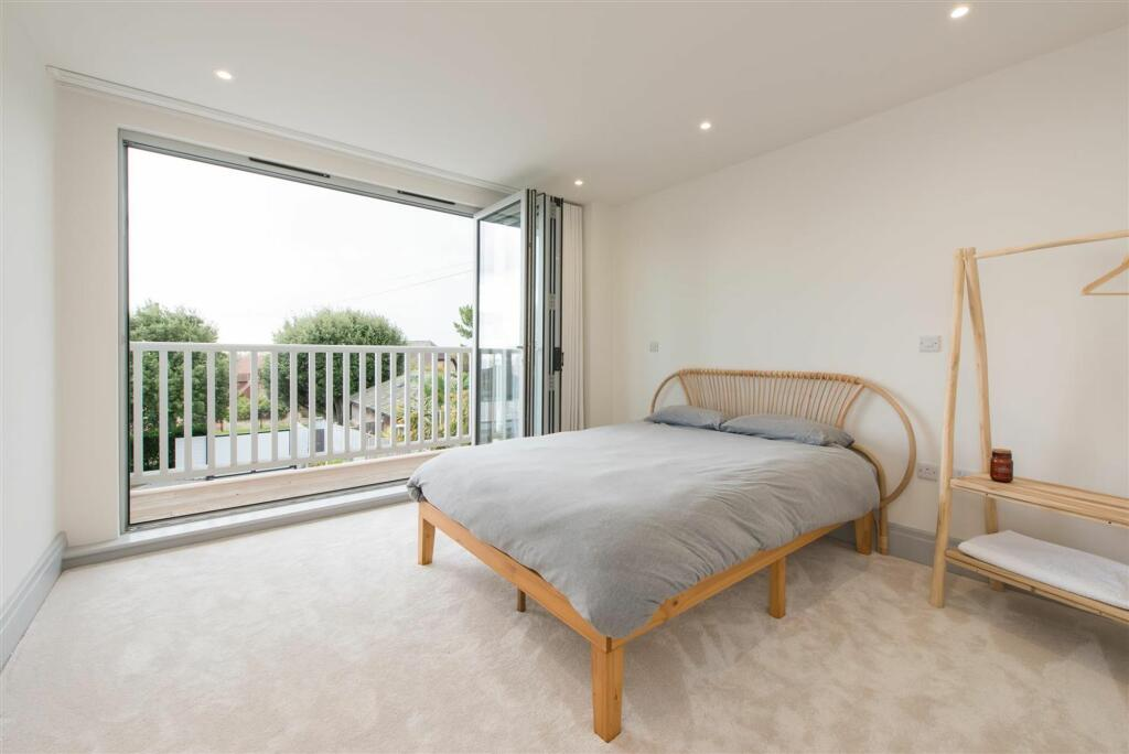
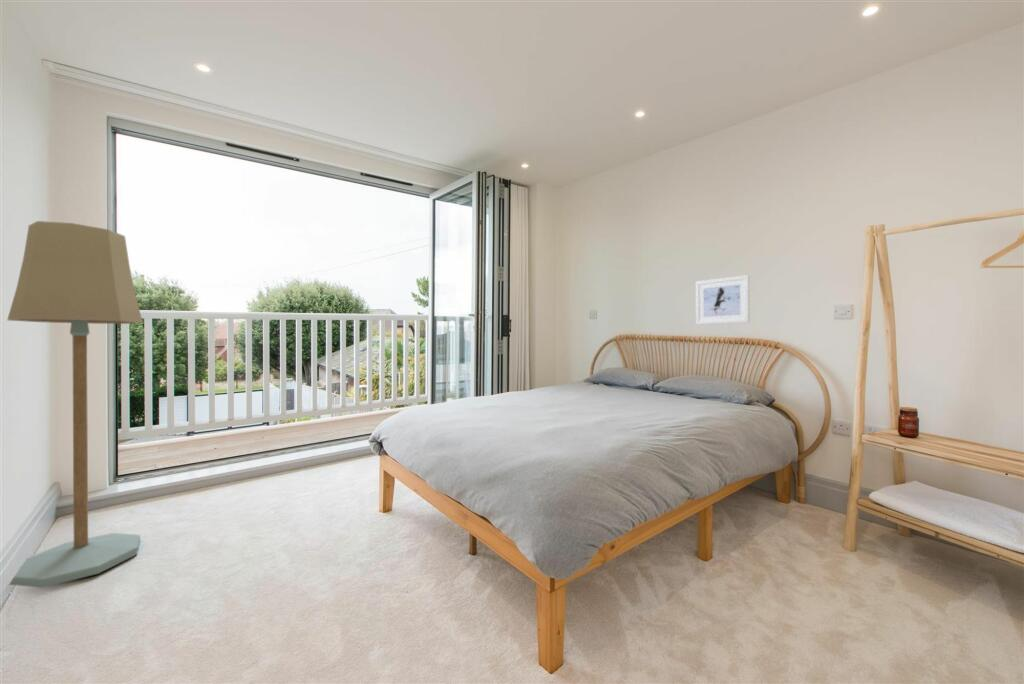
+ floor lamp [6,220,144,588]
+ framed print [695,274,751,326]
